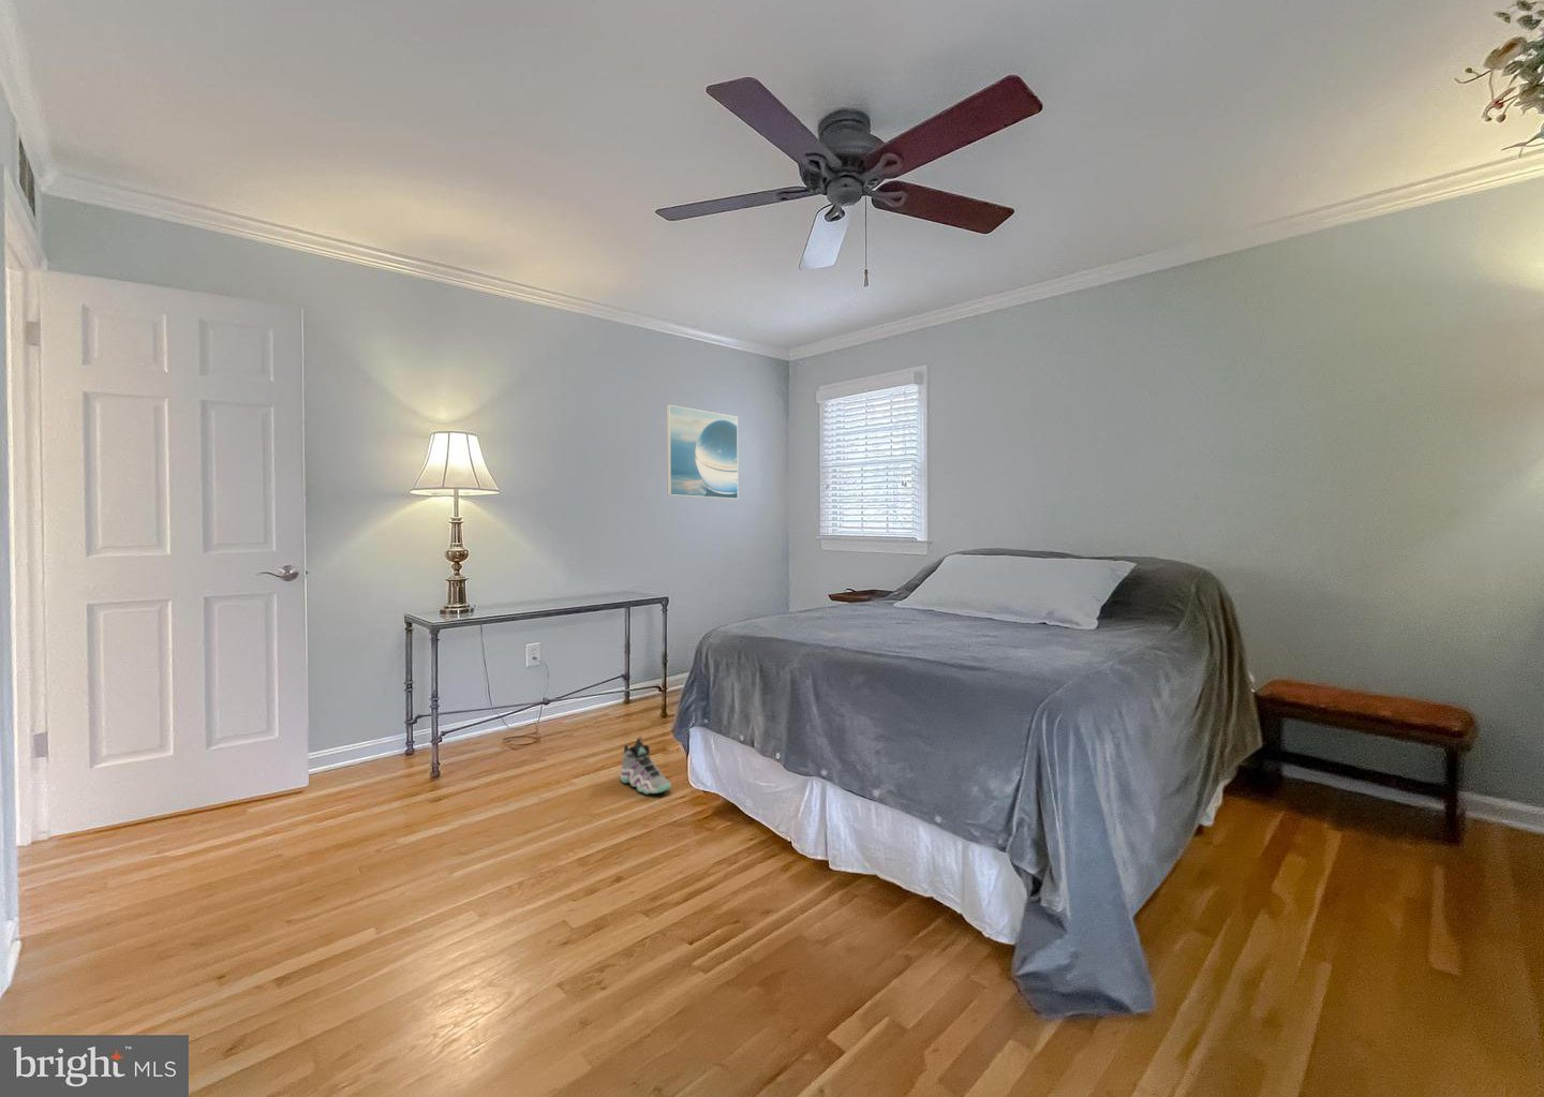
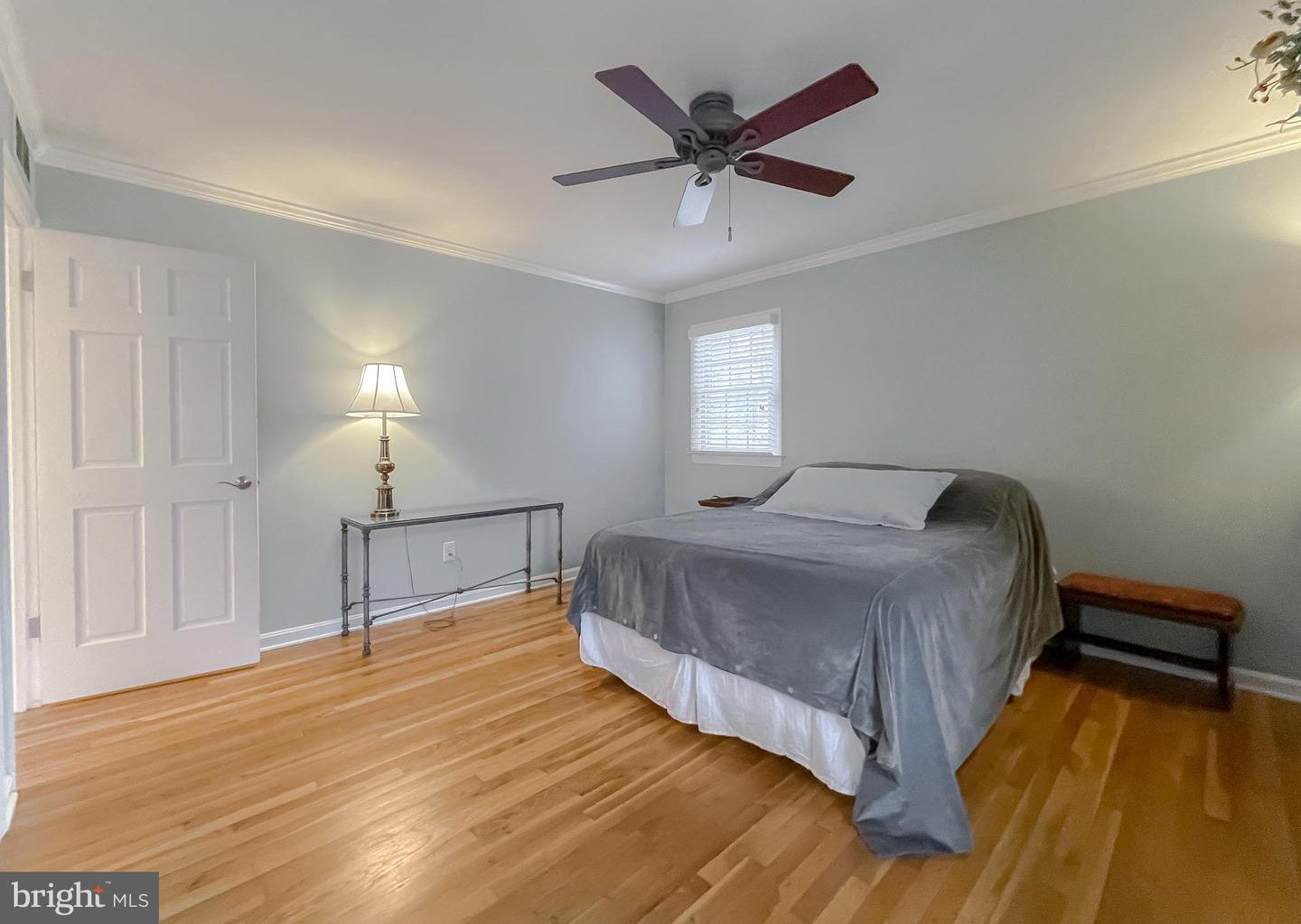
- sneaker [618,736,672,794]
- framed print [666,405,738,500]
